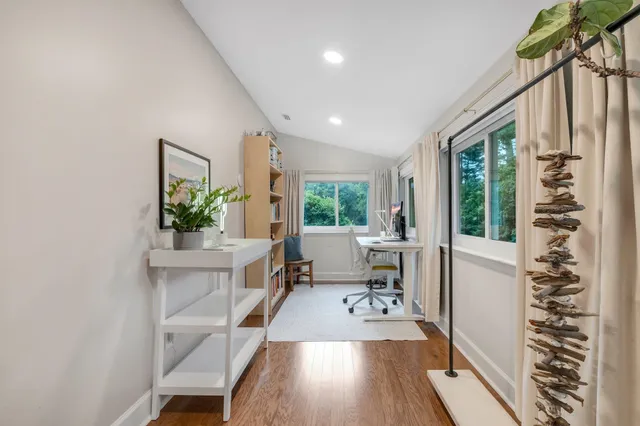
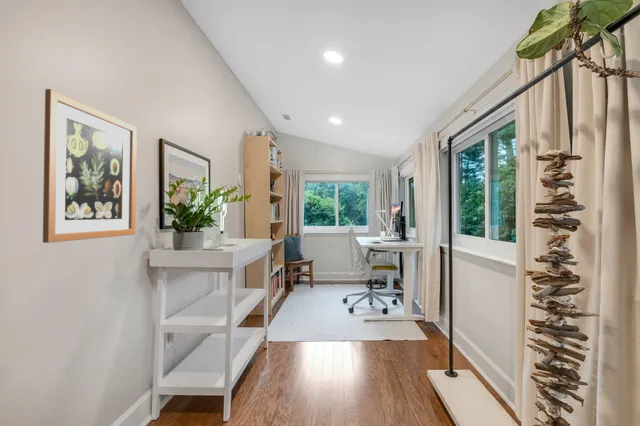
+ wall art [42,88,138,244]
